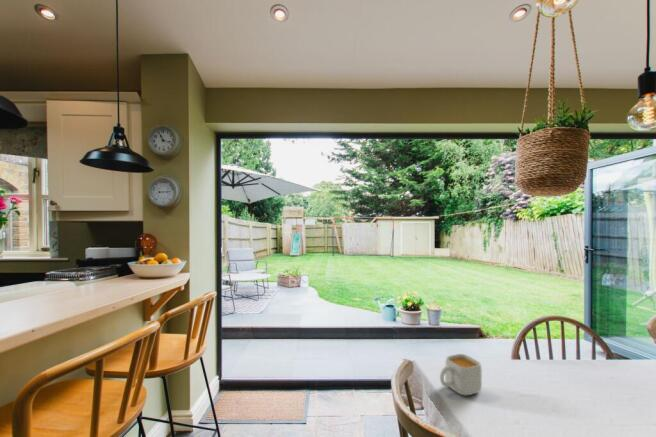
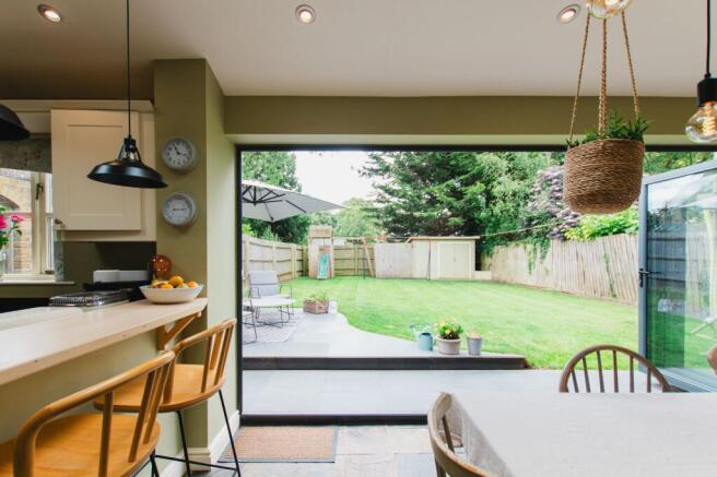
- mug [439,353,483,396]
